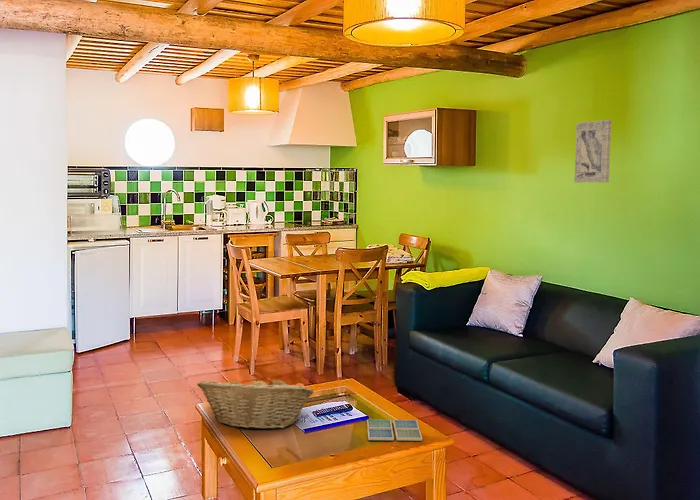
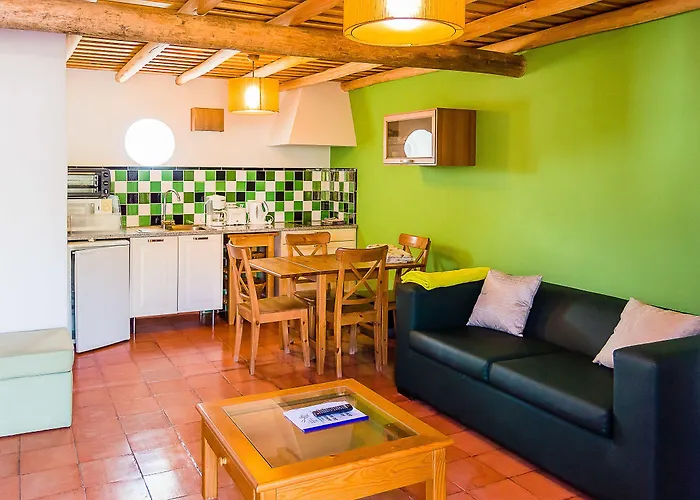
- fruit basket [196,374,315,430]
- drink coaster [366,419,423,442]
- wall art [573,119,612,183]
